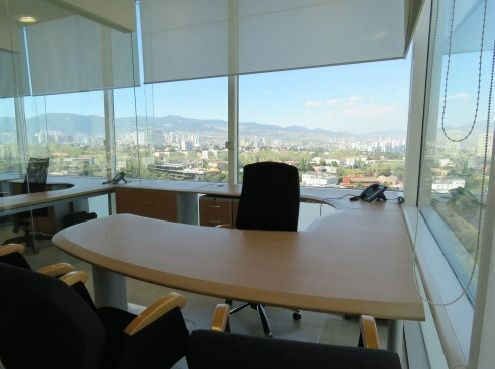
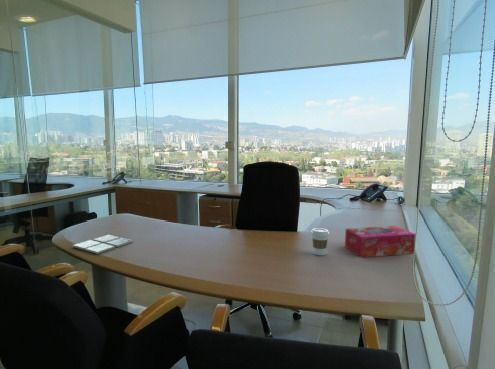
+ drink coaster [72,234,134,255]
+ tissue box [344,225,417,259]
+ coffee cup [310,227,330,256]
